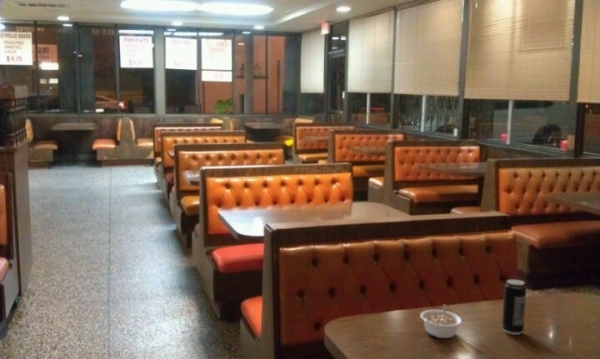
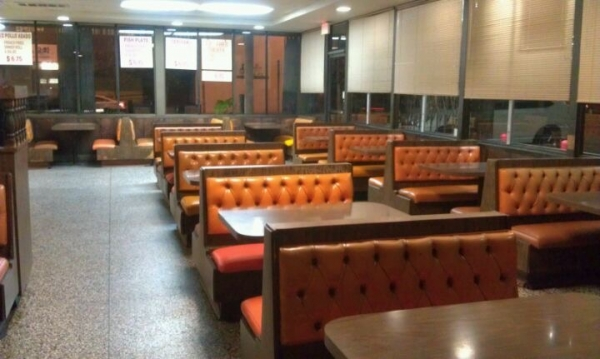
- beverage can [501,278,527,336]
- legume [419,304,463,339]
